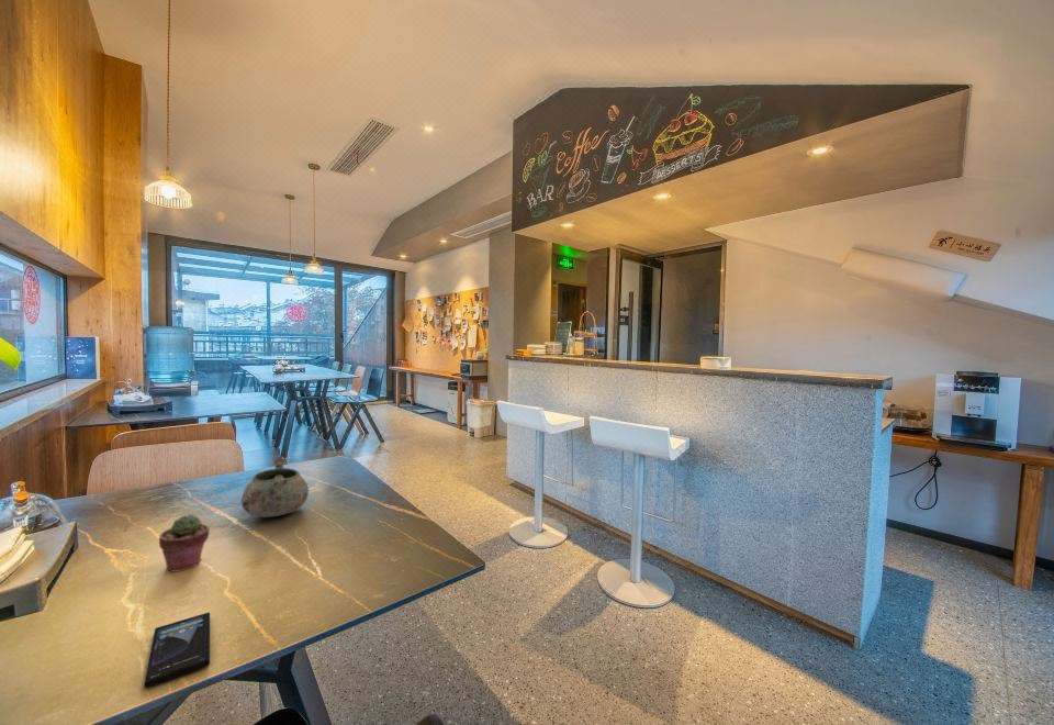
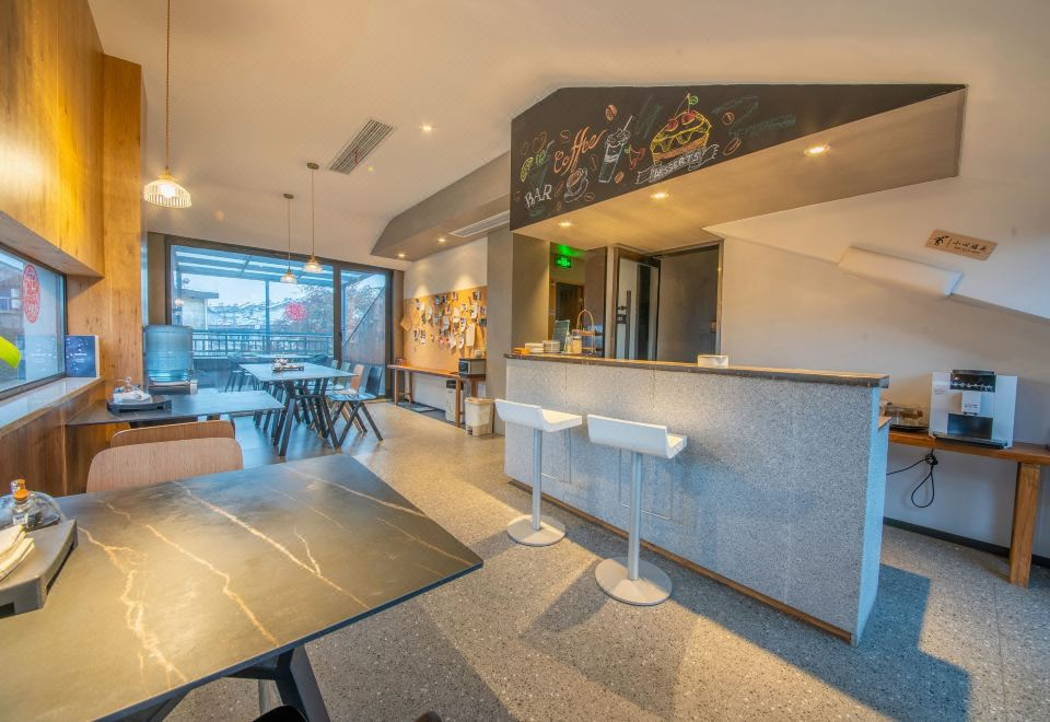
- smartphone [144,612,211,689]
- potted succulent [158,513,211,573]
- decorative bowl [240,455,310,518]
